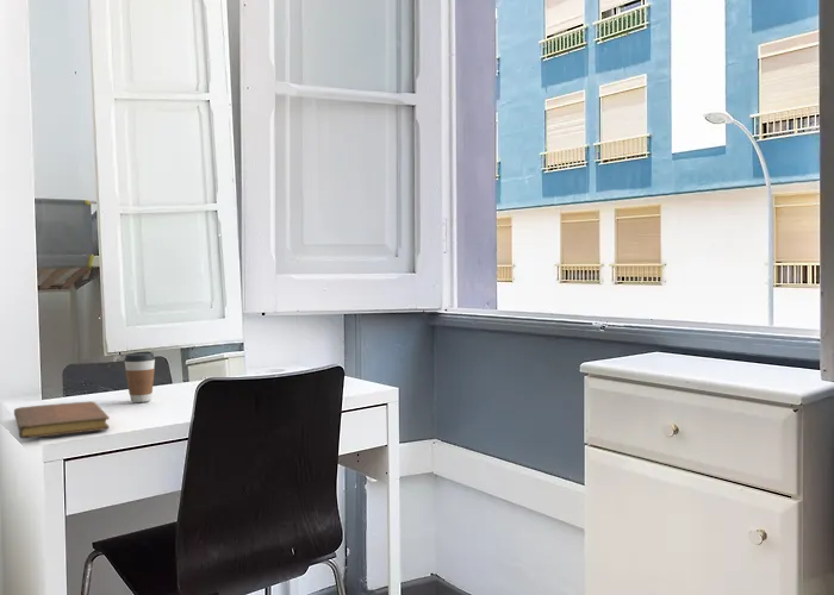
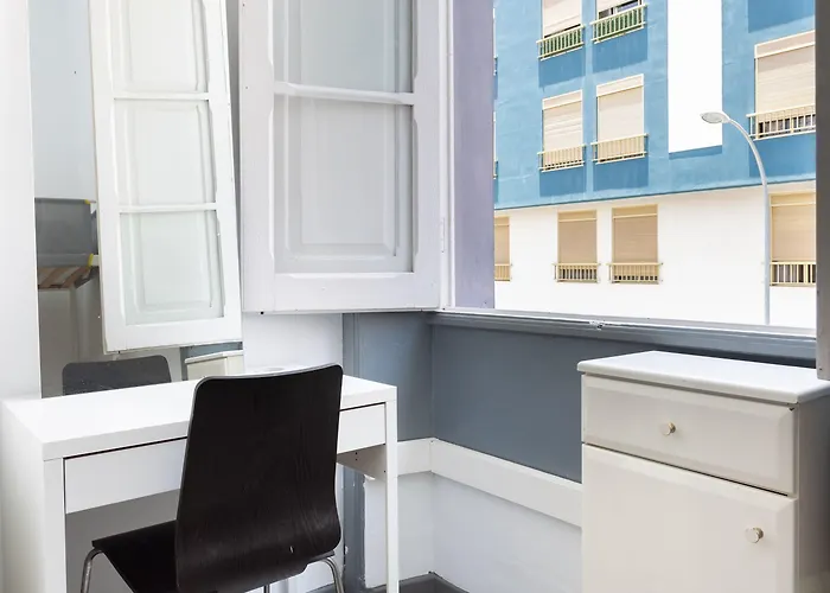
- coffee cup [123,351,156,403]
- notebook [13,401,111,439]
